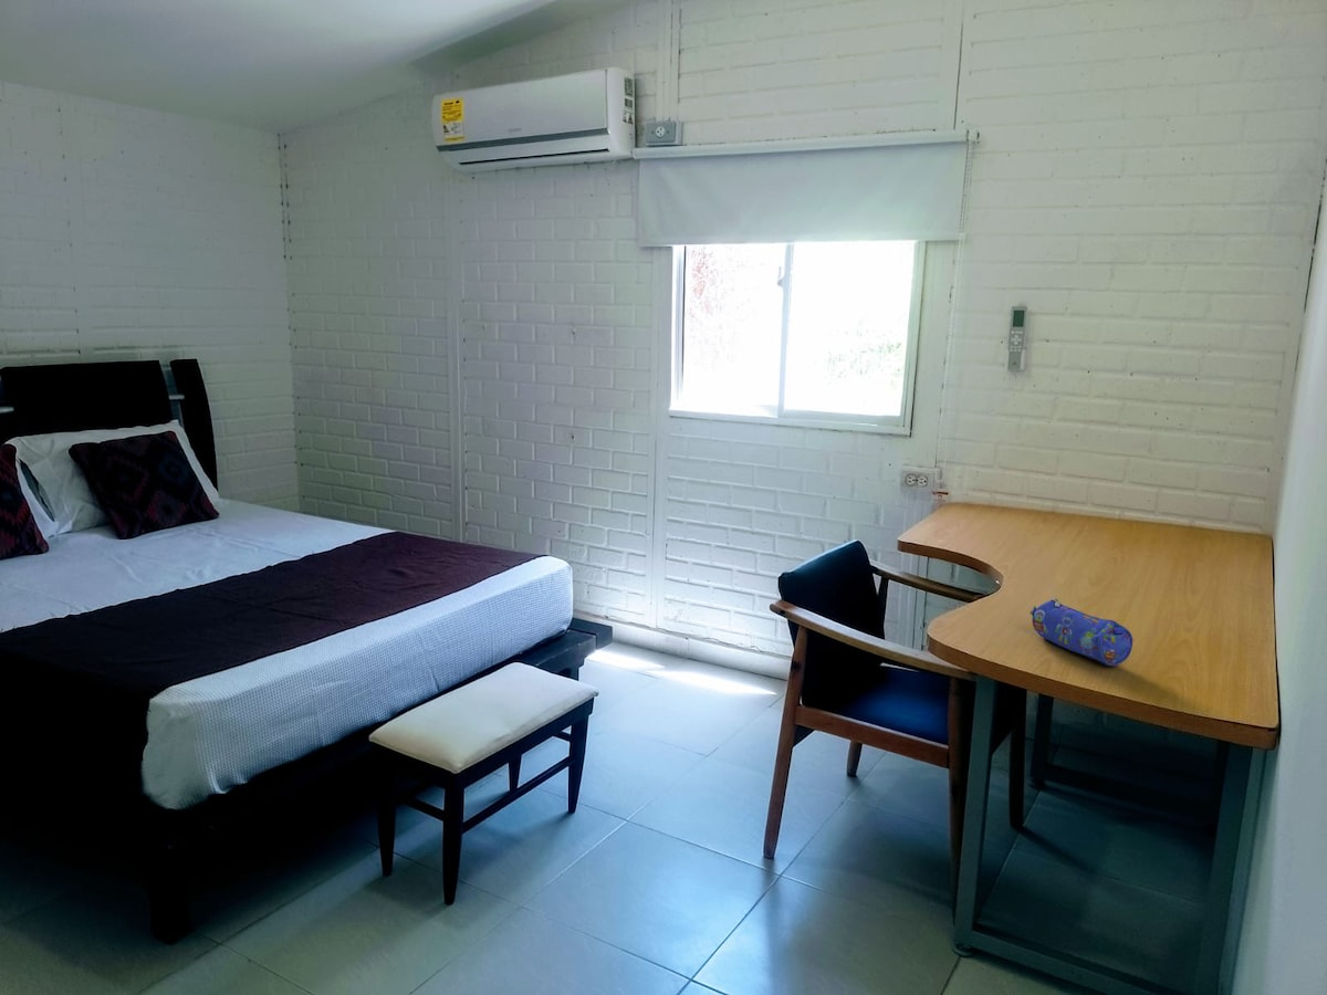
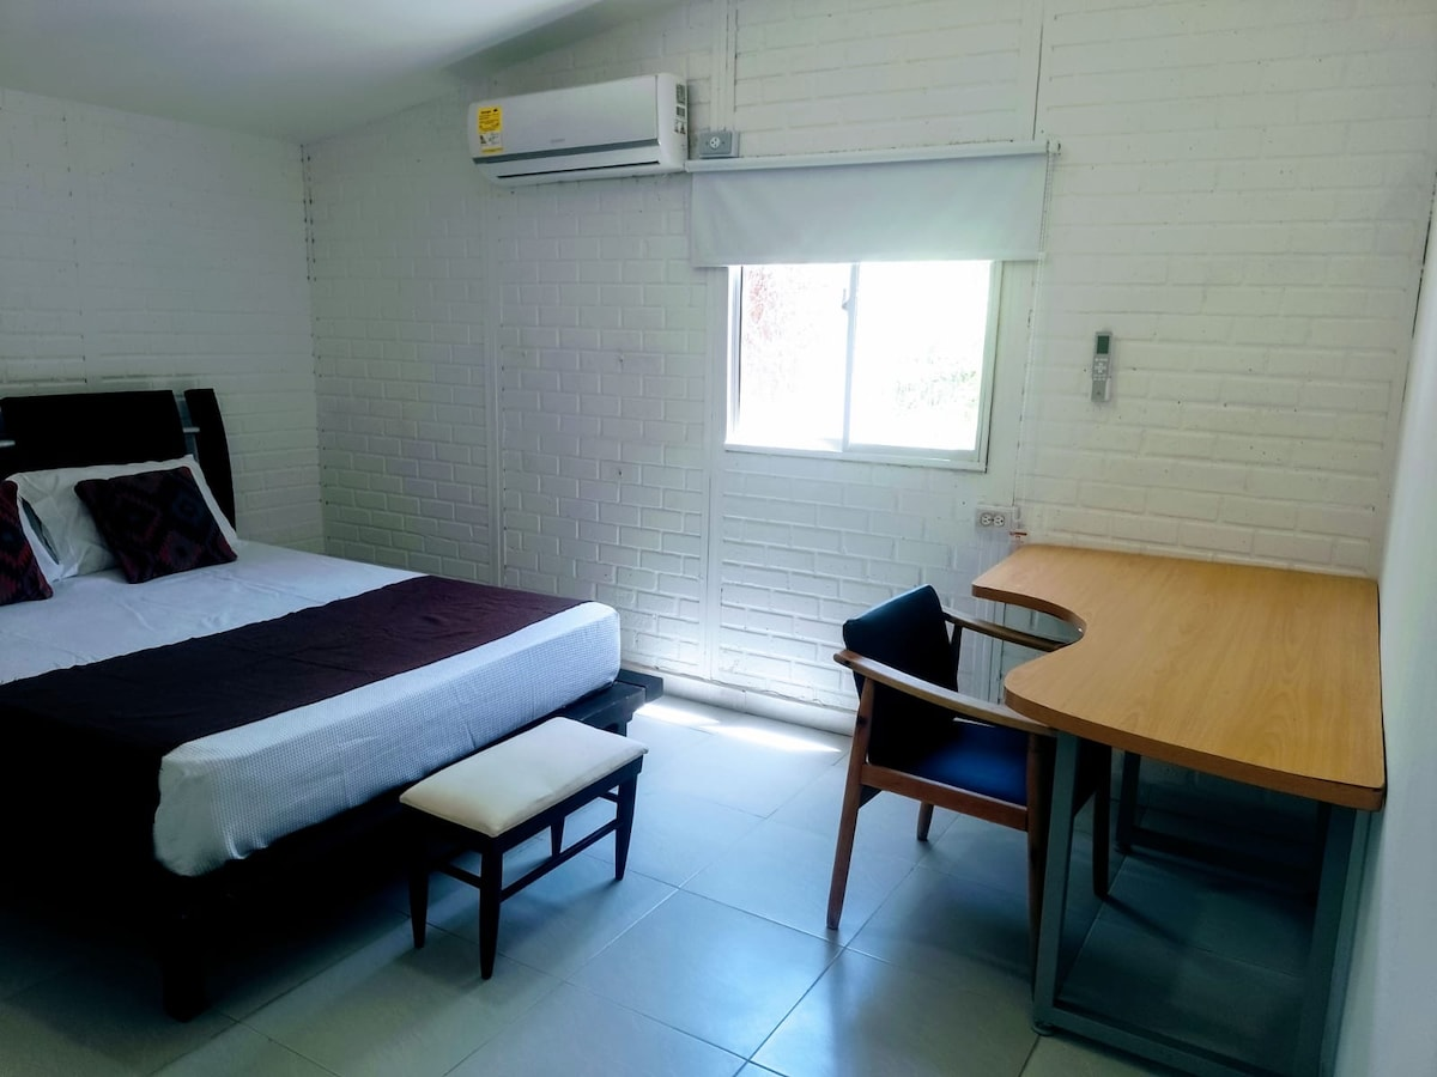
- pencil case [1028,597,1133,667]
